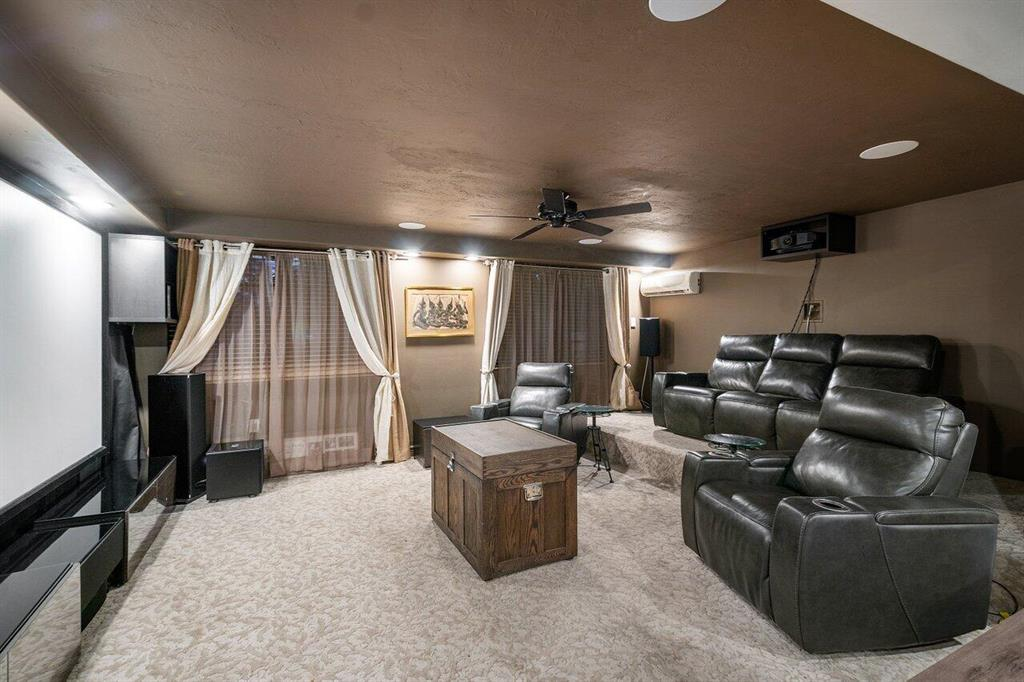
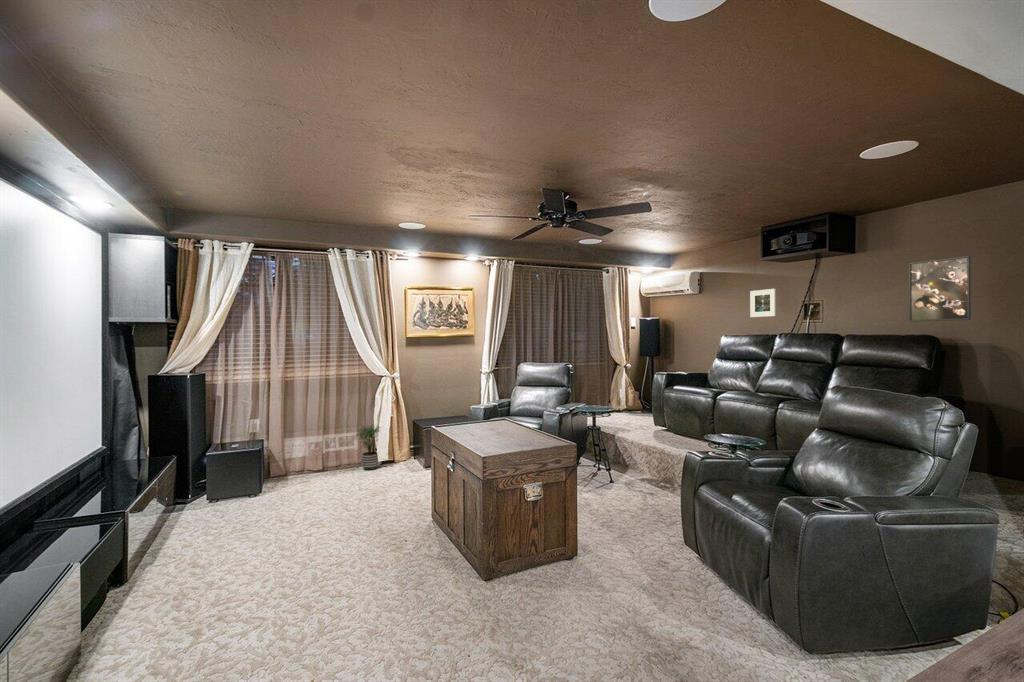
+ potted plant [351,423,383,471]
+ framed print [749,288,777,318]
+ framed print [908,255,972,323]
